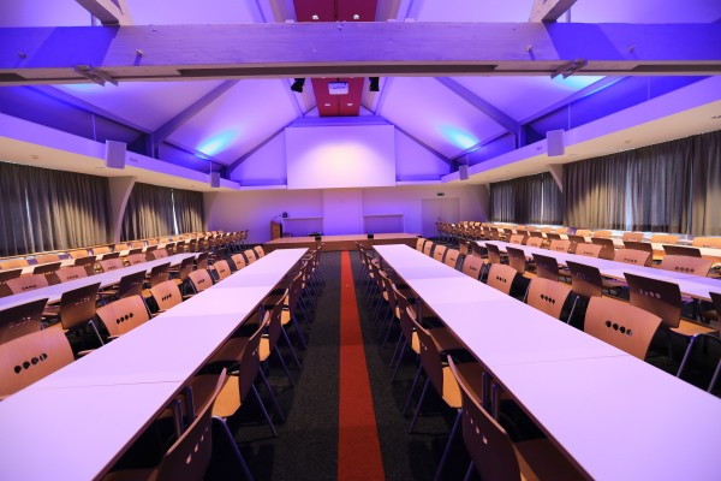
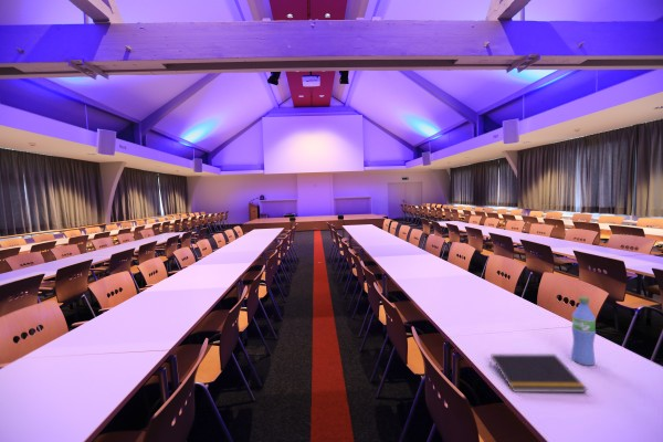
+ water bottle [570,296,597,367]
+ notepad [488,354,588,393]
